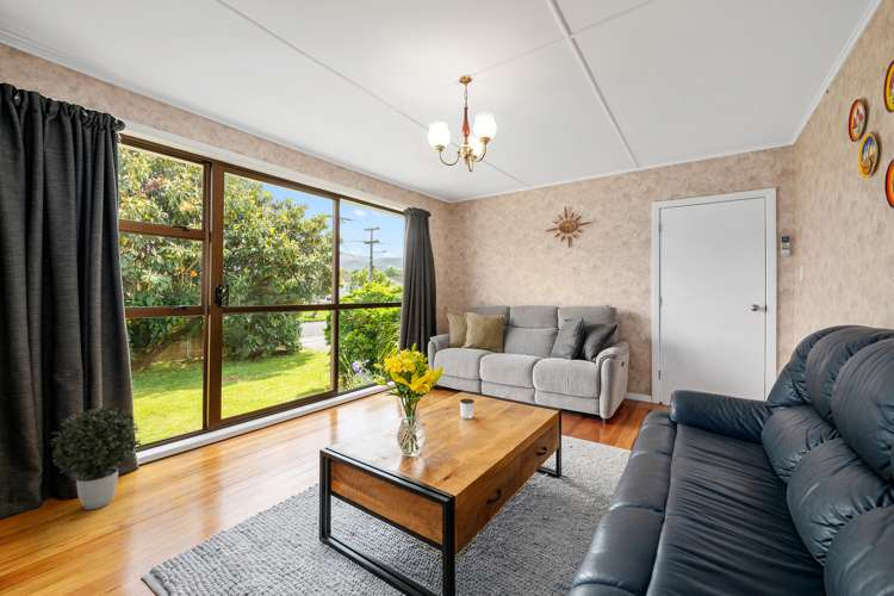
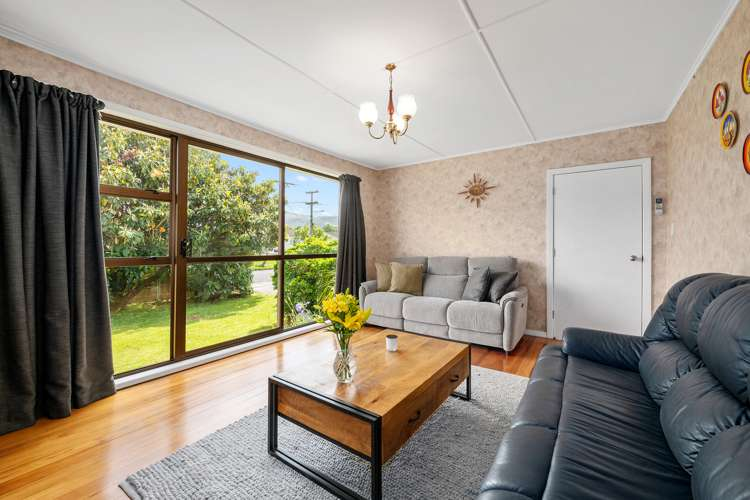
- potted plant [48,404,143,510]
